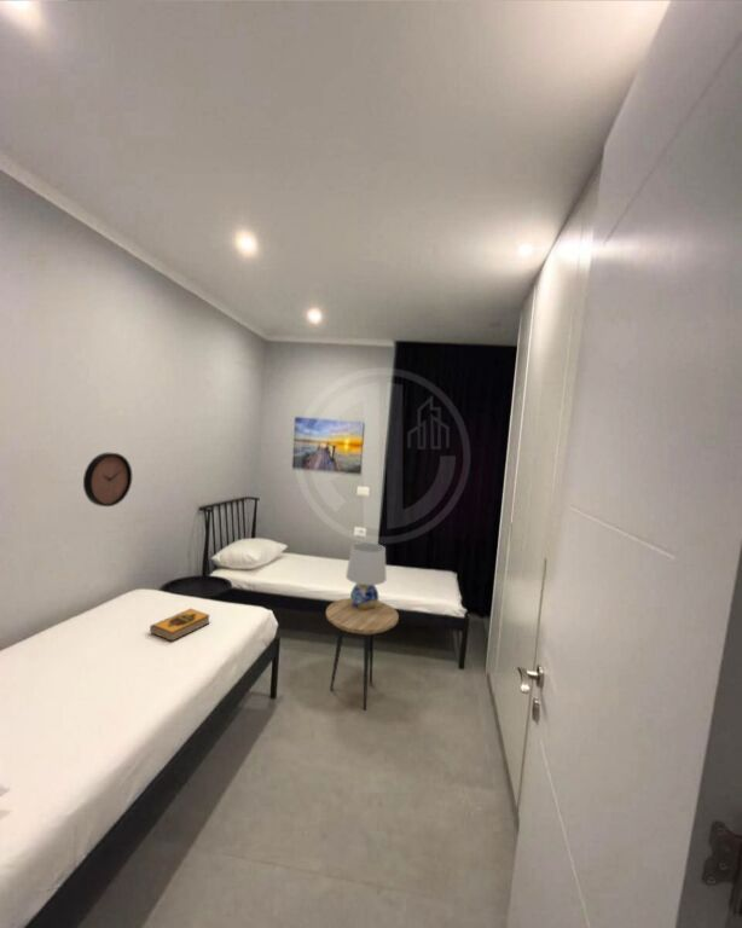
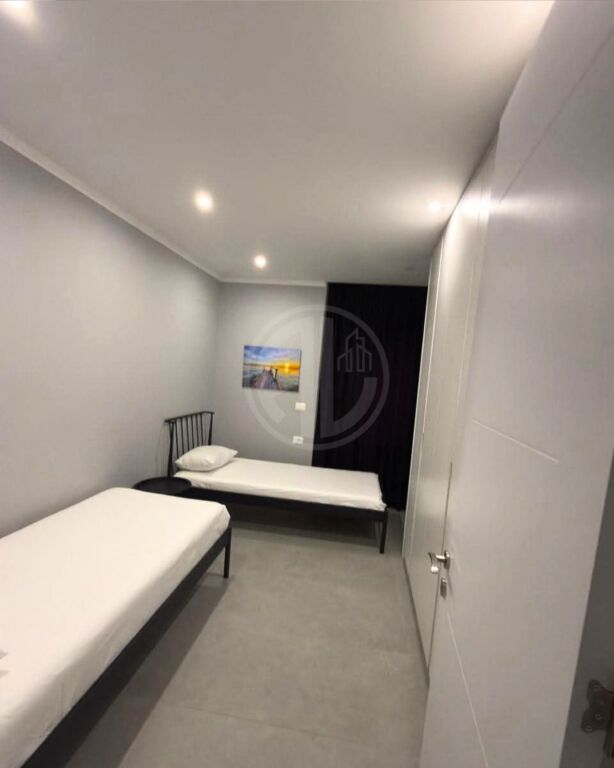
- side table [325,597,400,712]
- table lamp [344,541,388,610]
- clock [82,452,133,507]
- hardback book [149,608,211,643]
